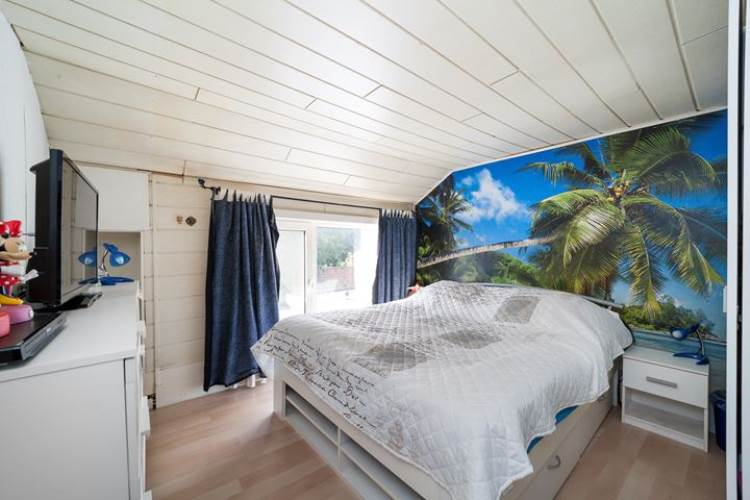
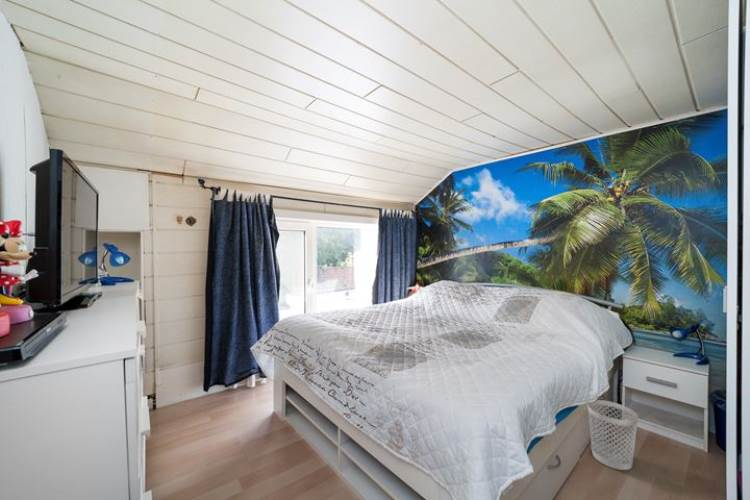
+ wastebasket [587,399,639,471]
